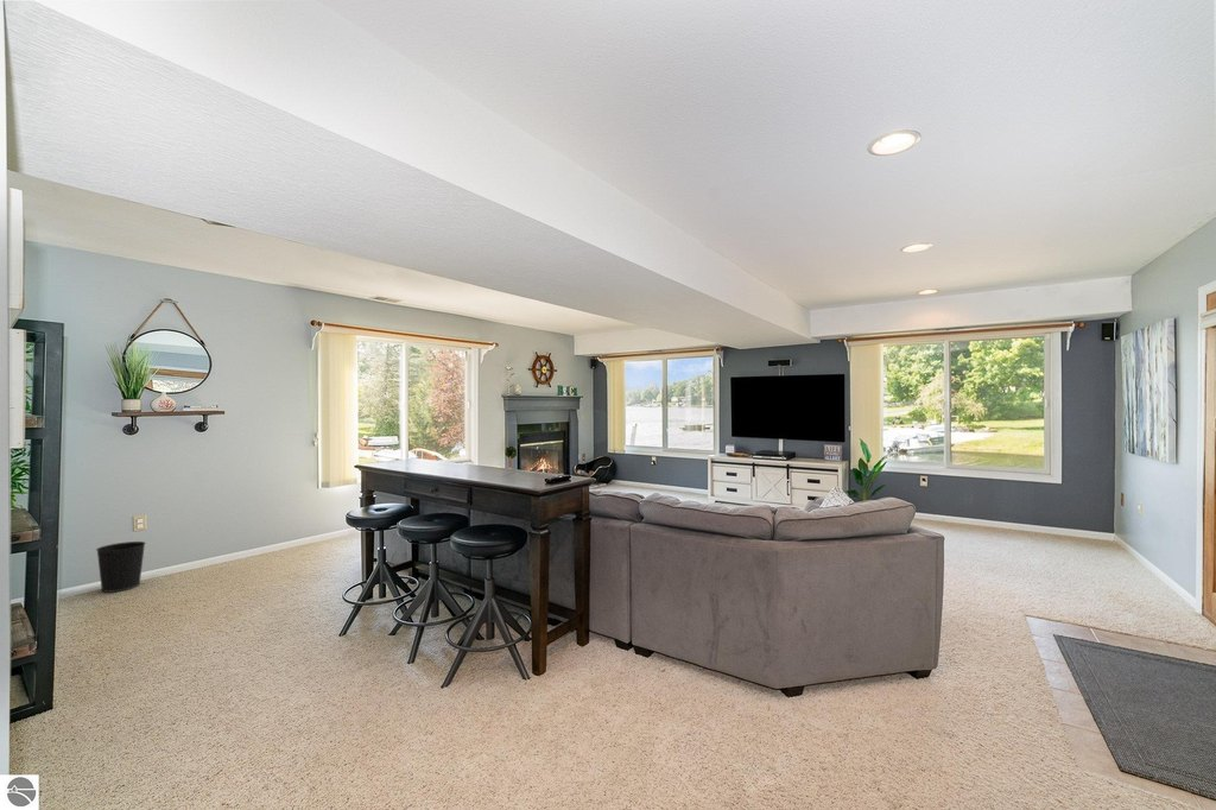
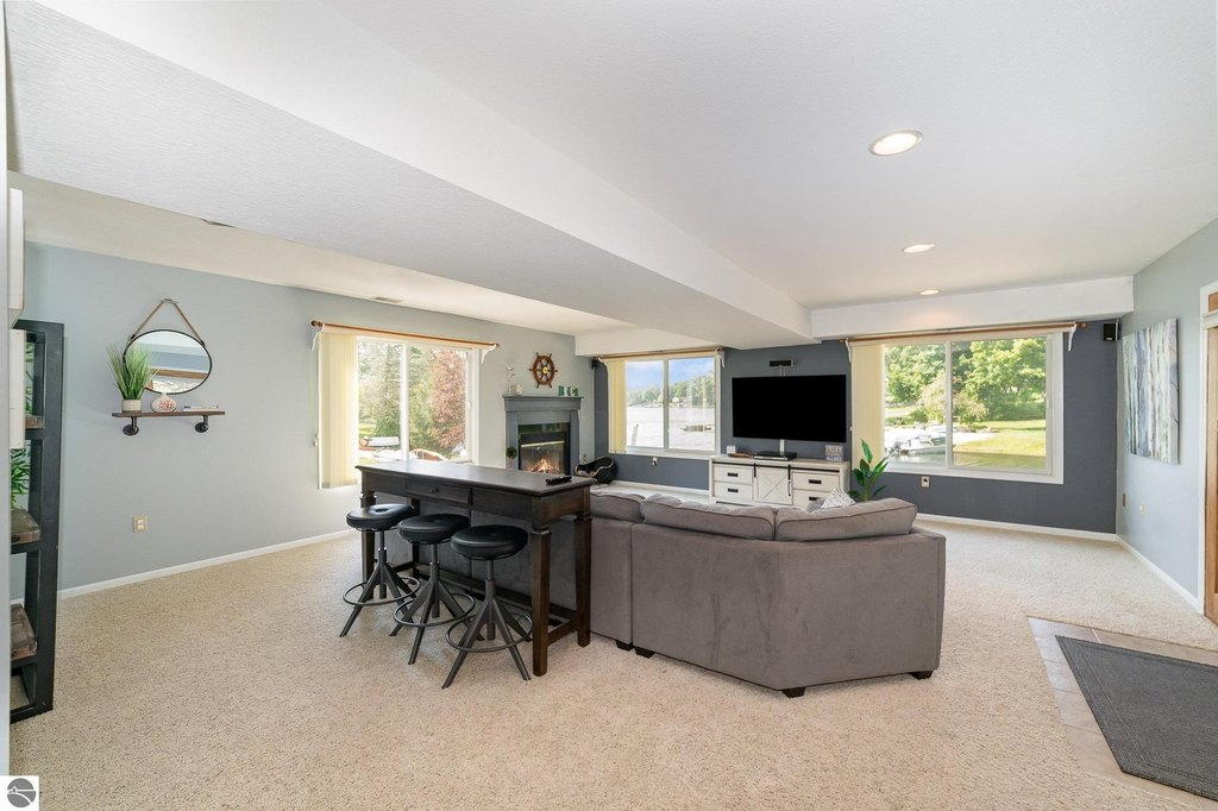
- wastebasket [95,540,147,594]
